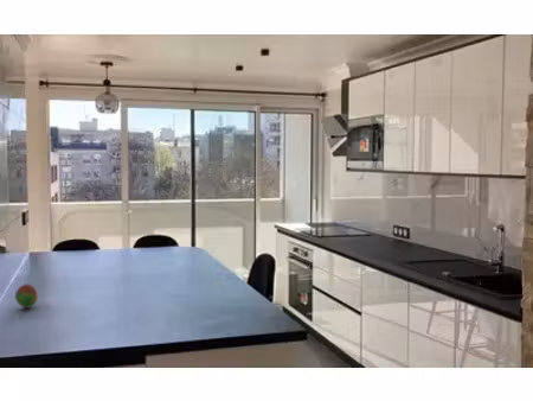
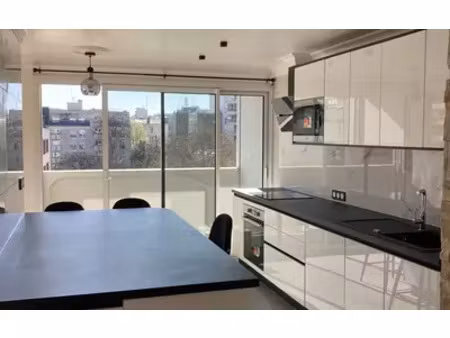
- fruit [14,284,38,308]
